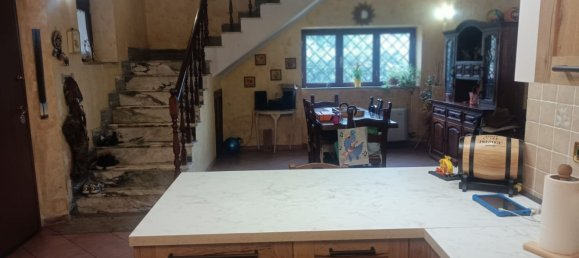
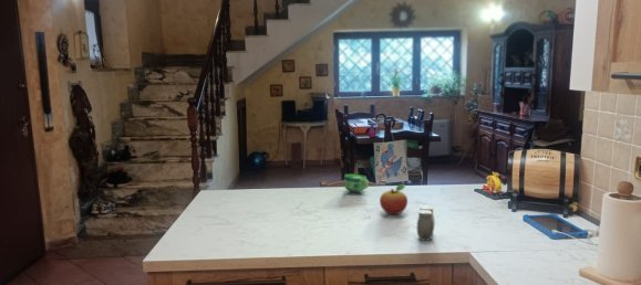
+ fruit [379,183,409,215]
+ cup [343,173,370,193]
+ salt and pepper shaker [416,205,436,242]
